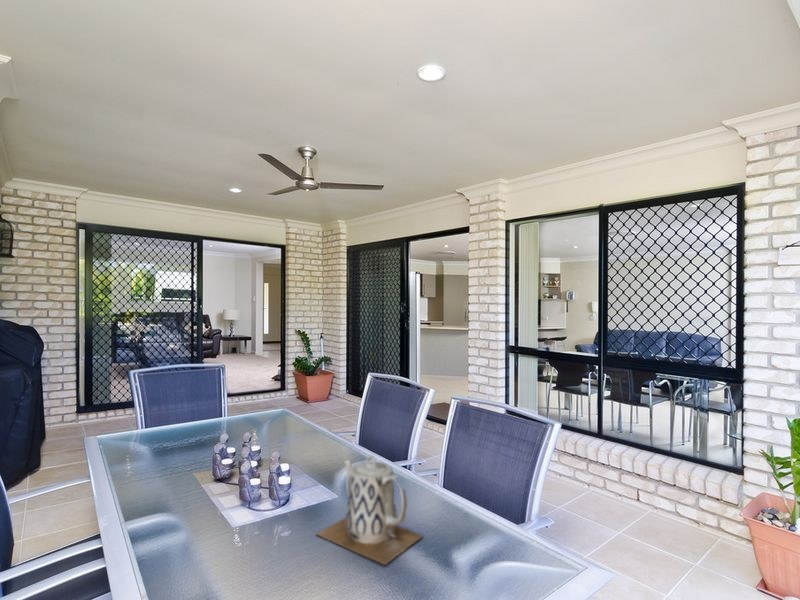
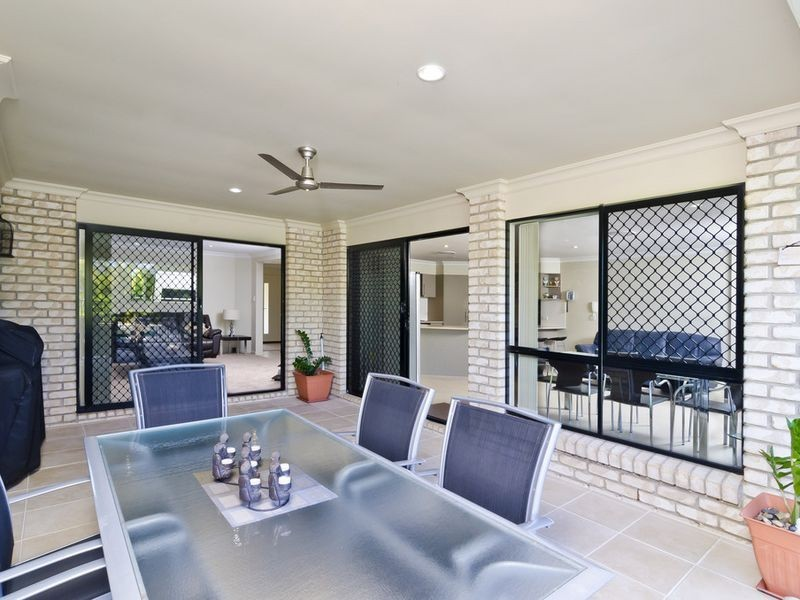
- teapot [315,454,424,566]
